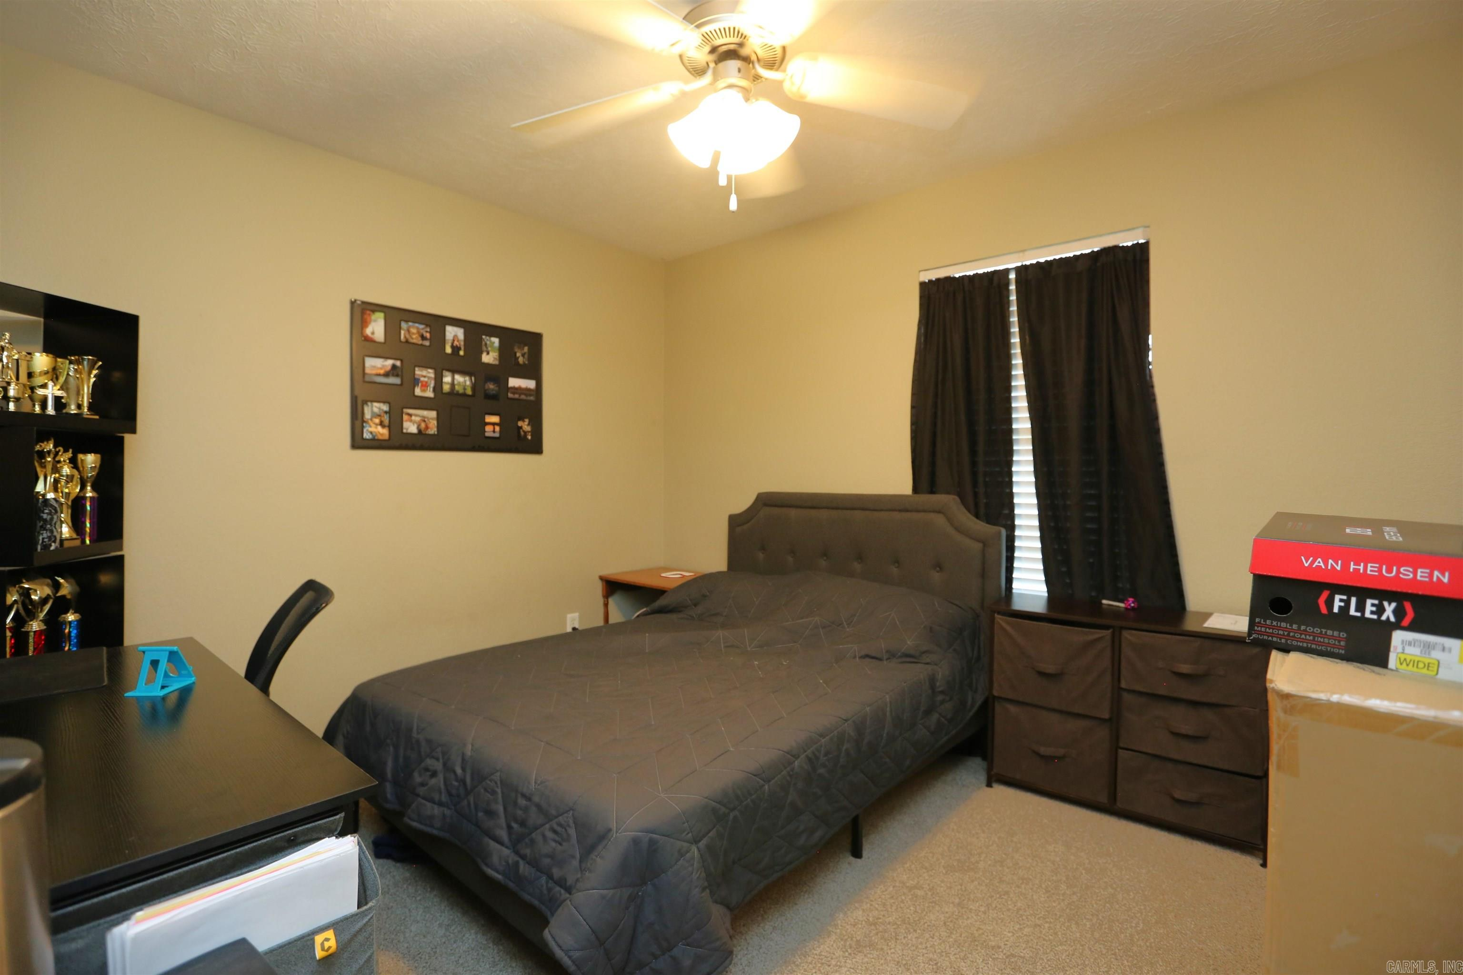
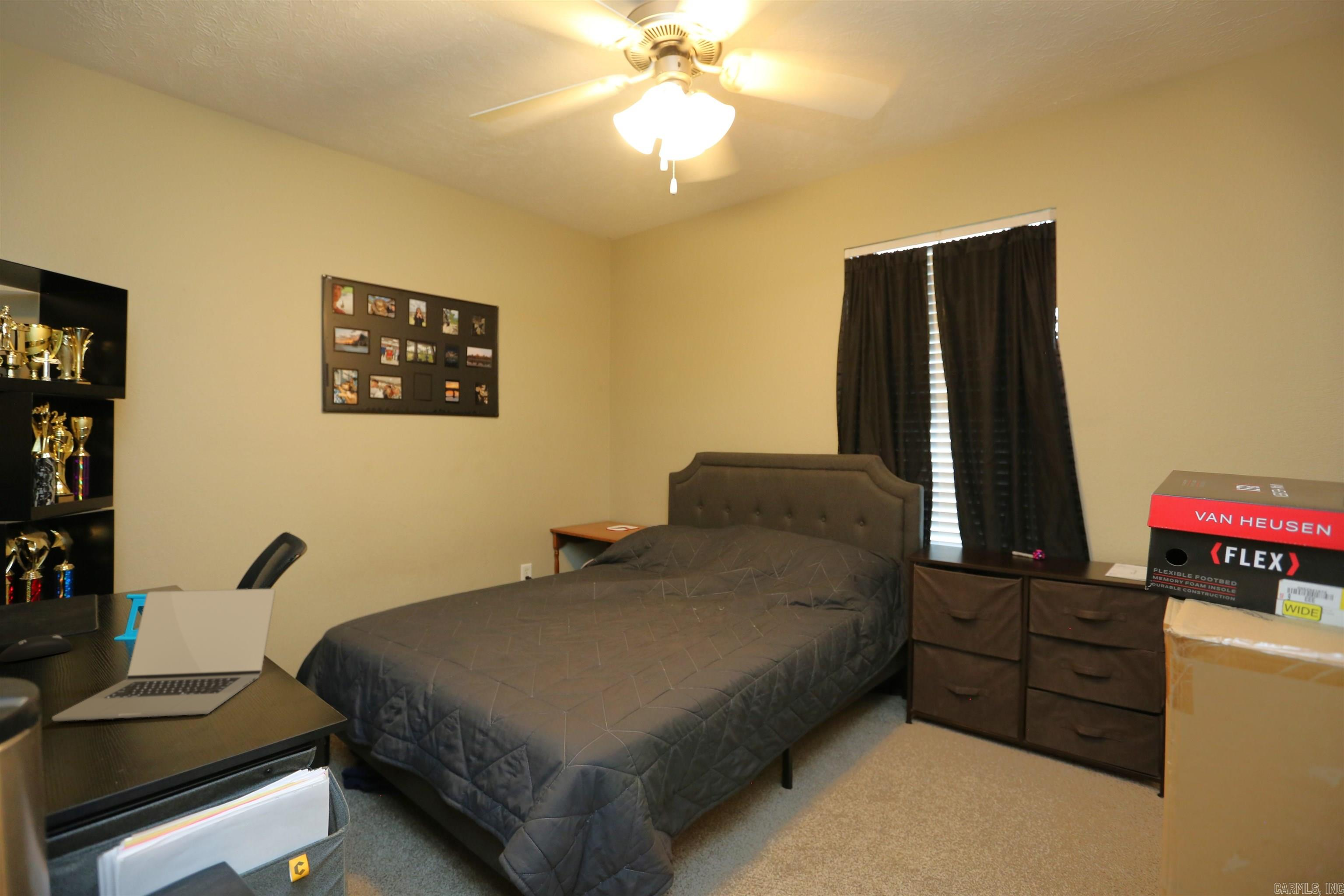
+ computer mouse [0,635,73,662]
+ laptop [52,588,276,722]
